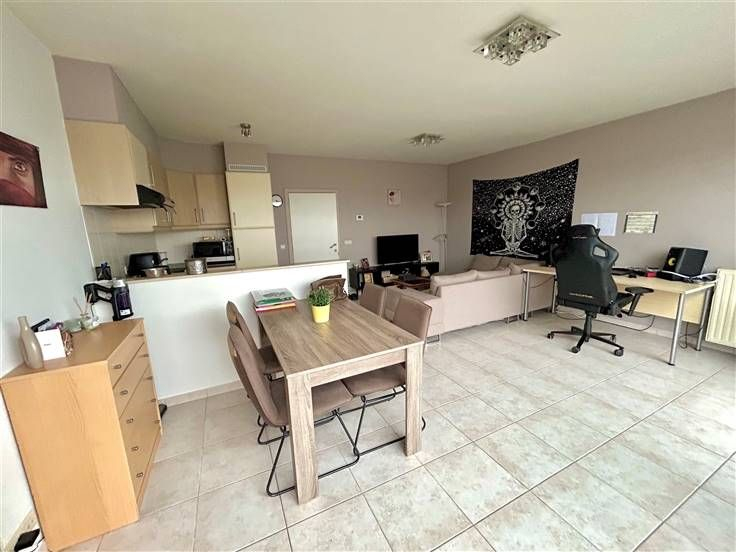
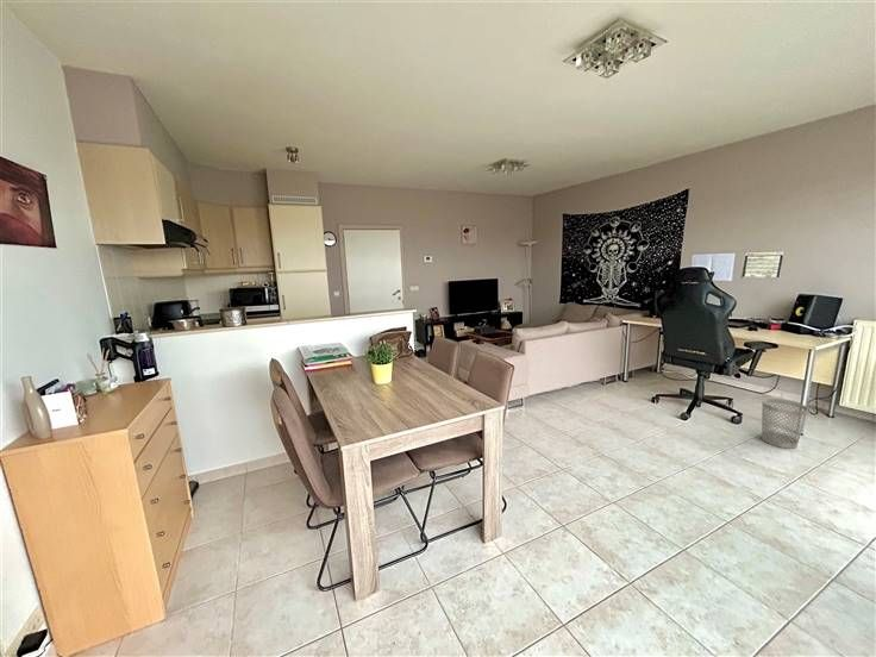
+ wastebasket [761,398,809,450]
